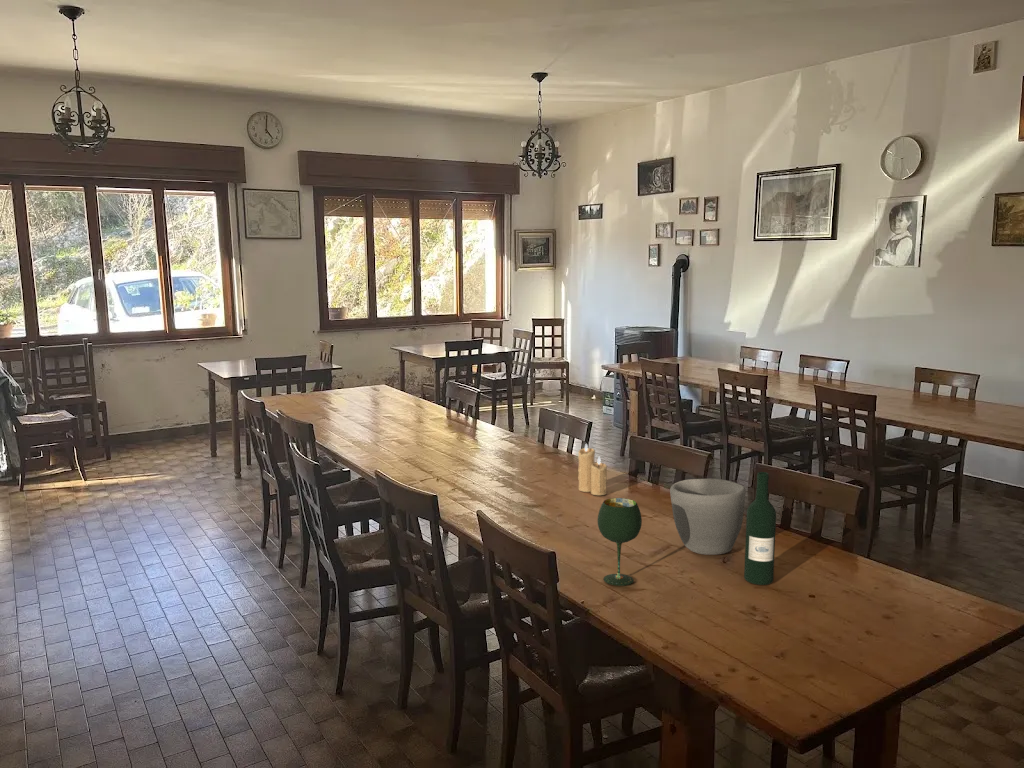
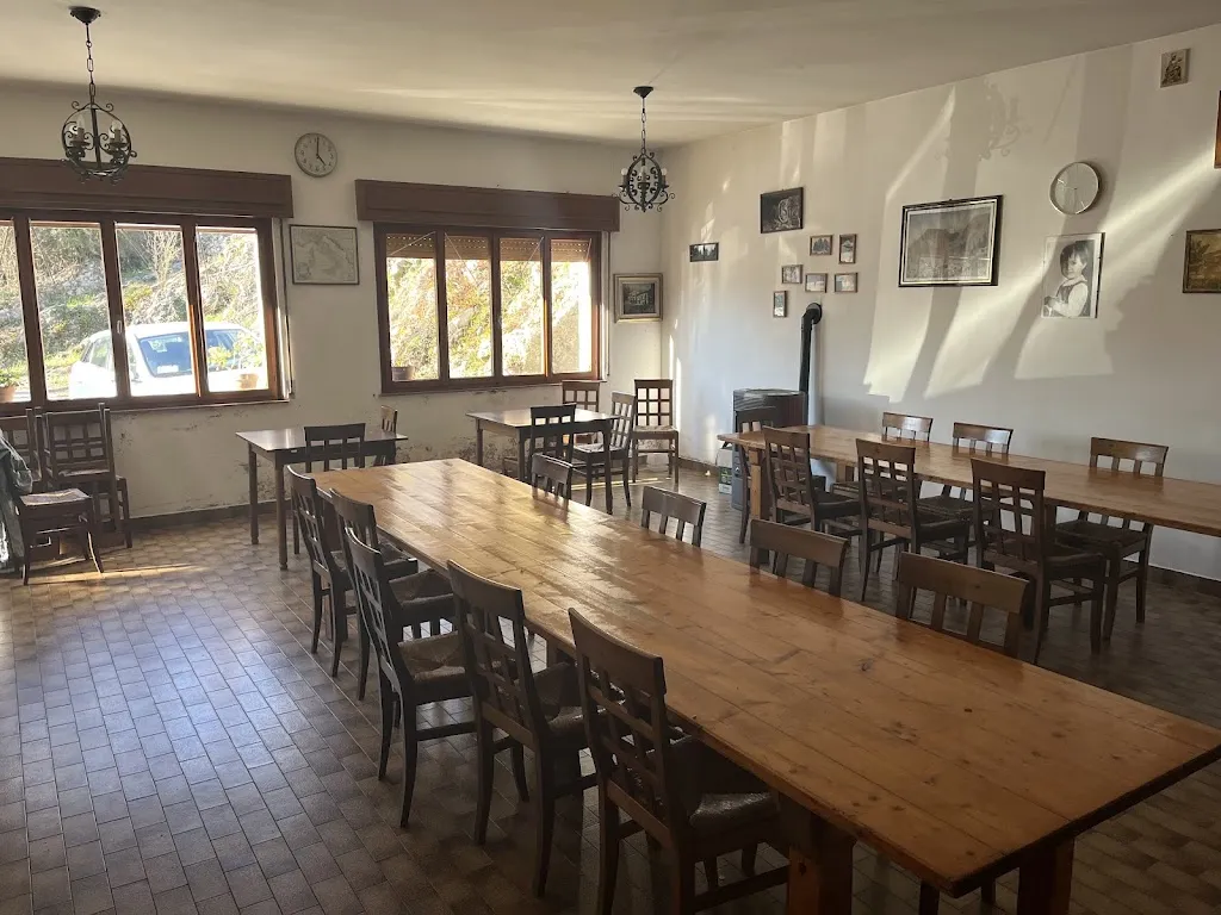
- candle [577,443,608,496]
- wine glass [597,497,643,587]
- wine bottle [743,471,777,586]
- bowl [669,478,747,556]
